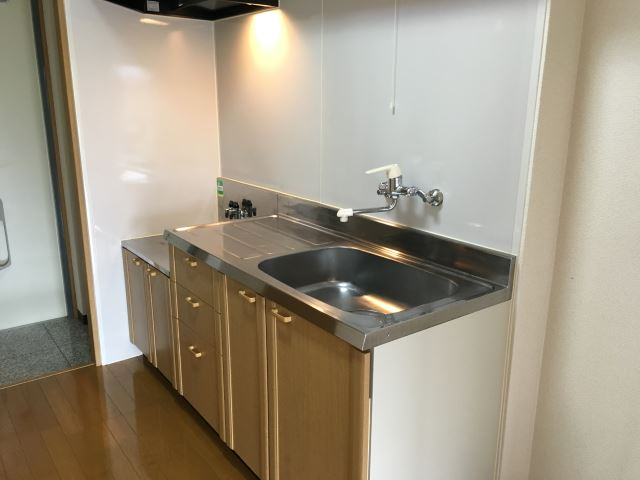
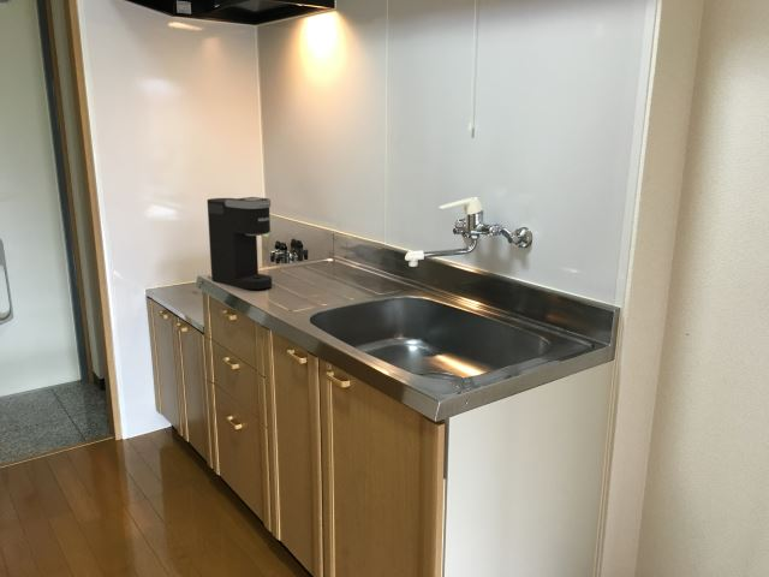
+ coffee maker [205,196,273,291]
